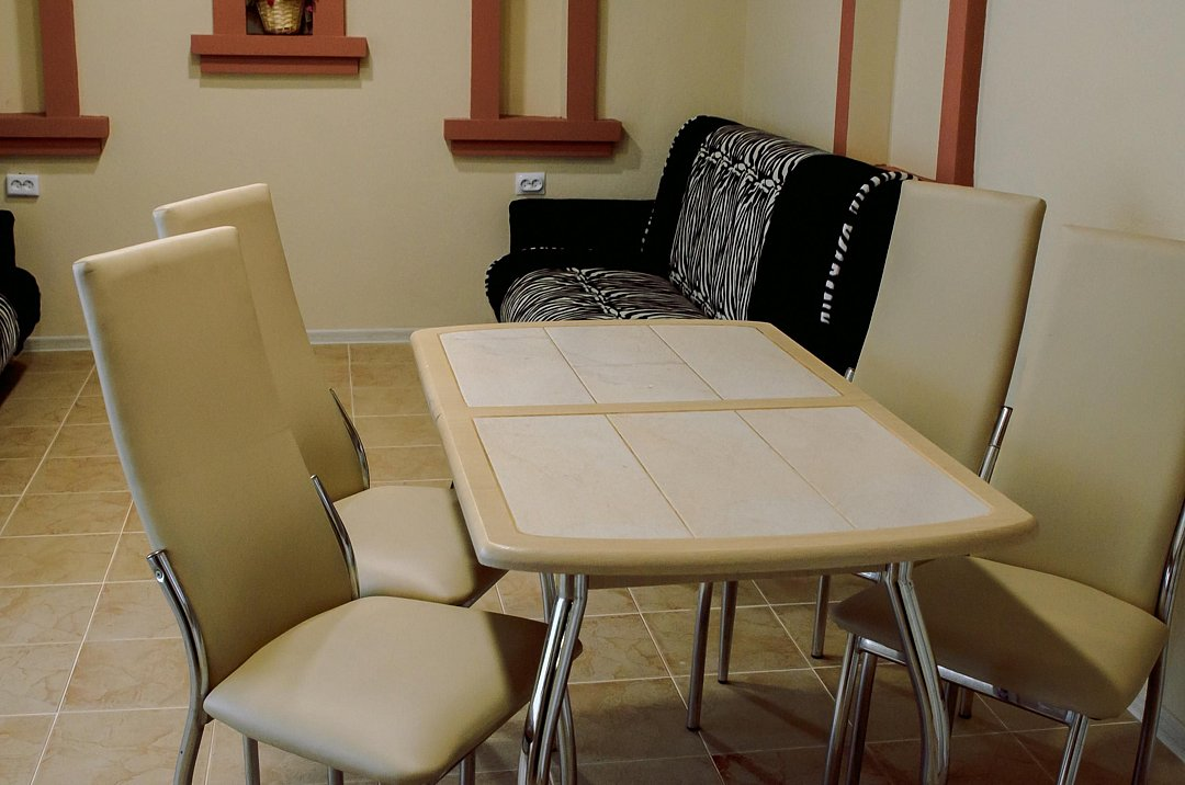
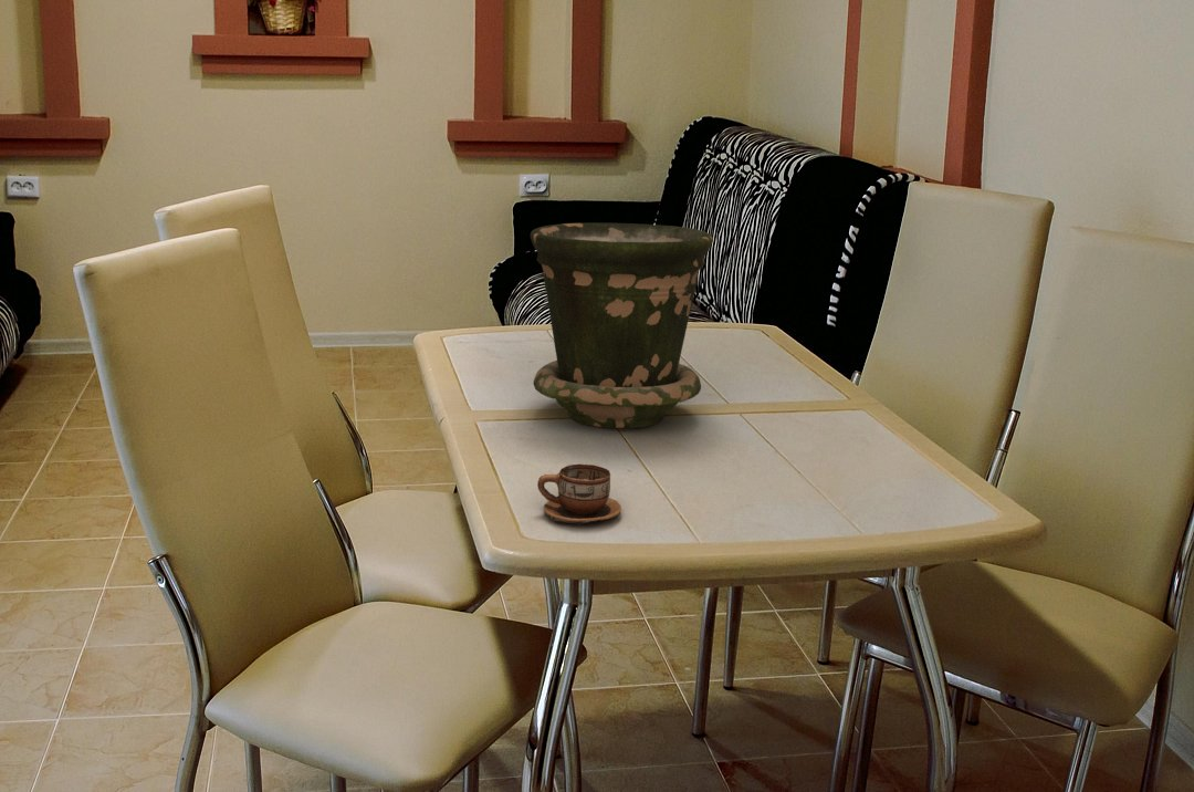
+ flower pot [530,222,714,429]
+ cup [536,462,622,525]
